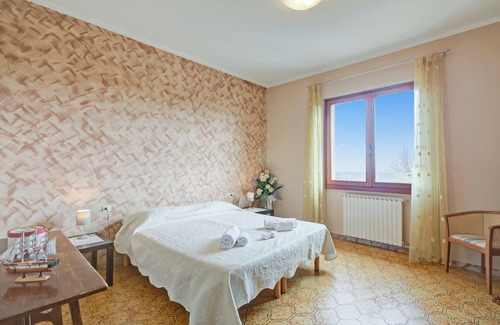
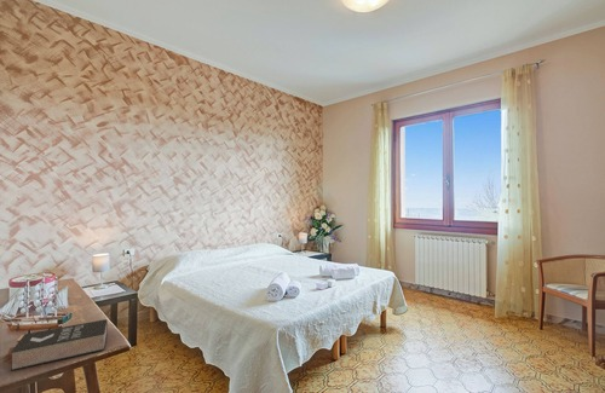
+ book [10,318,109,372]
